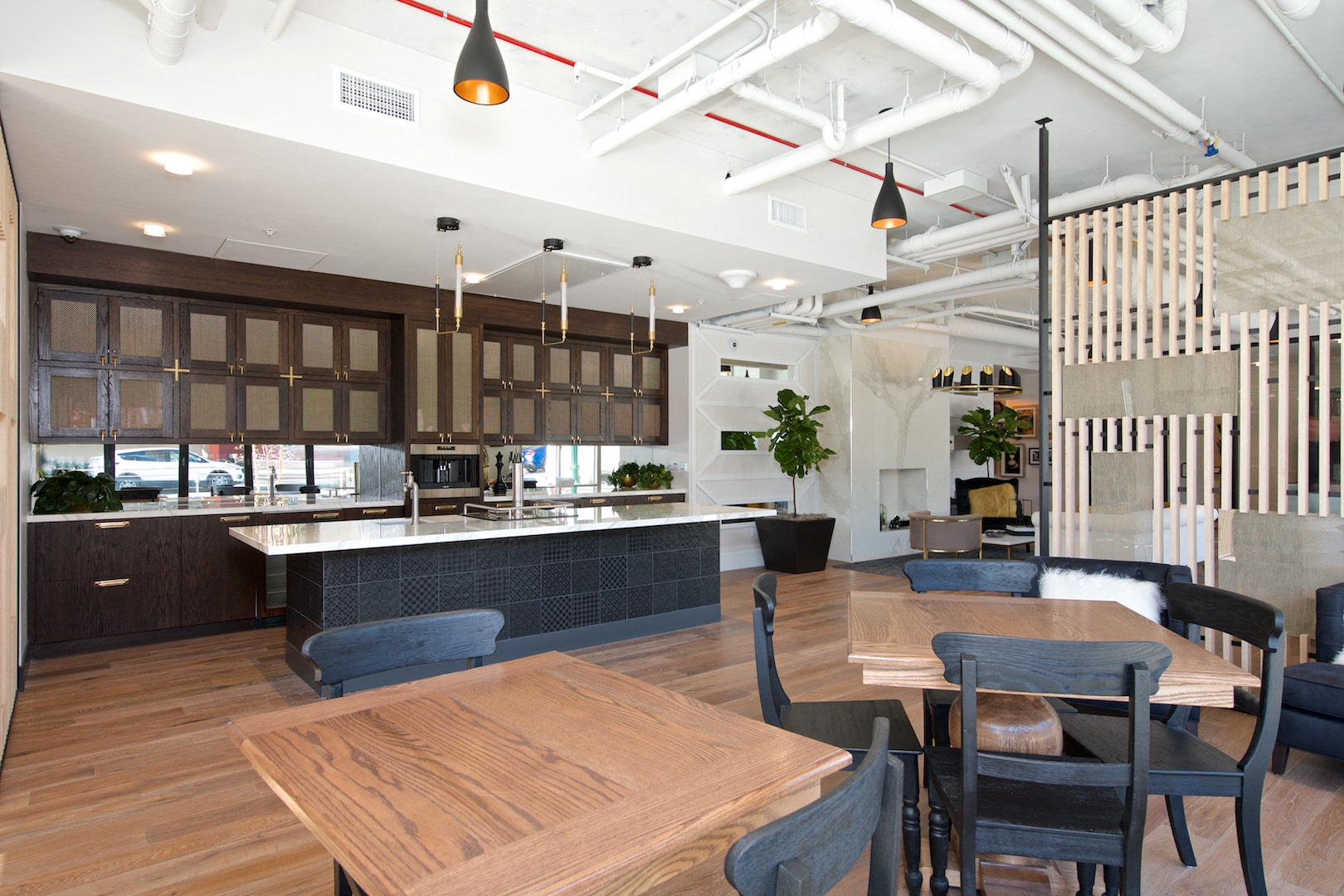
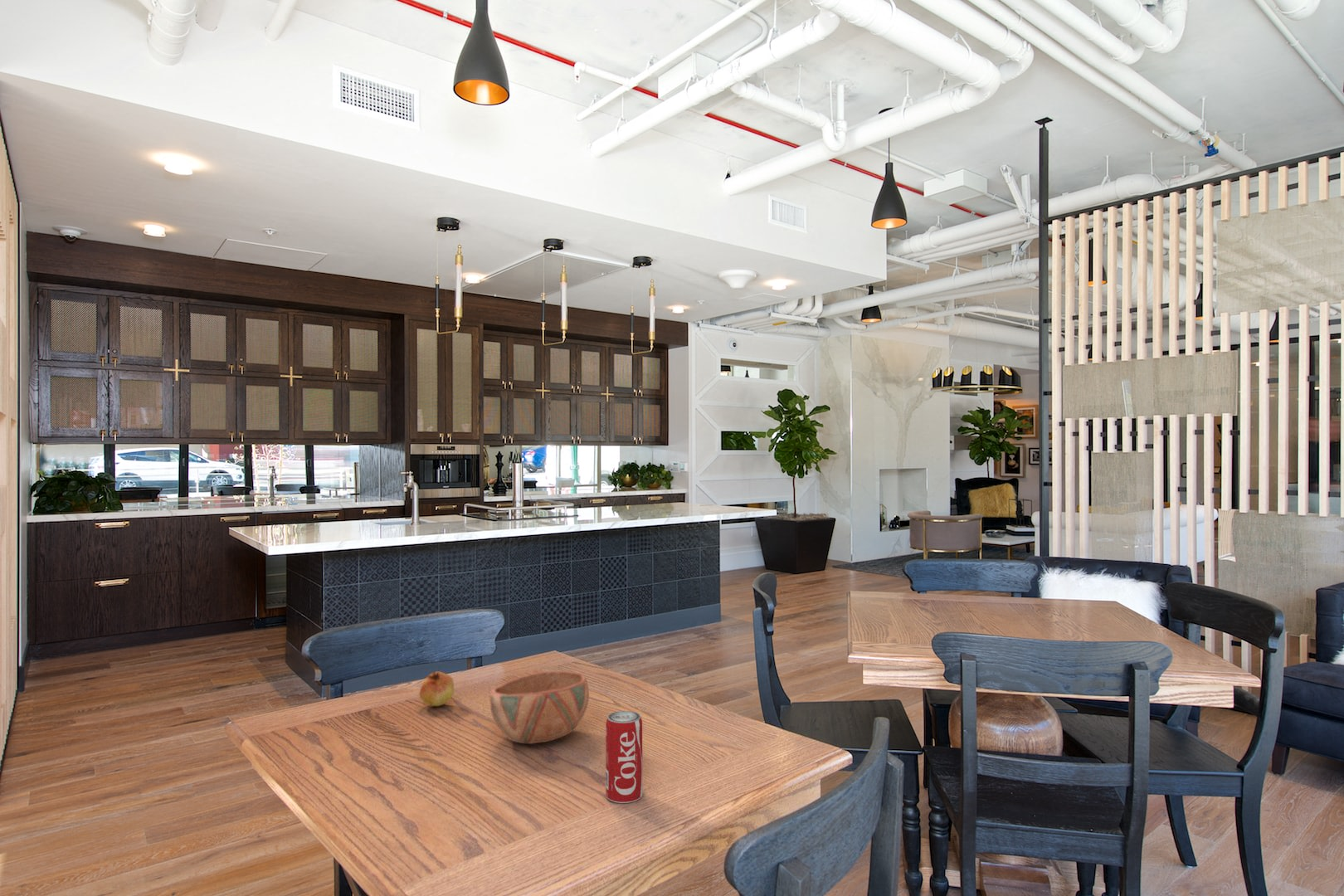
+ bowl [489,670,590,745]
+ beverage can [605,710,643,804]
+ fruit [419,670,455,707]
